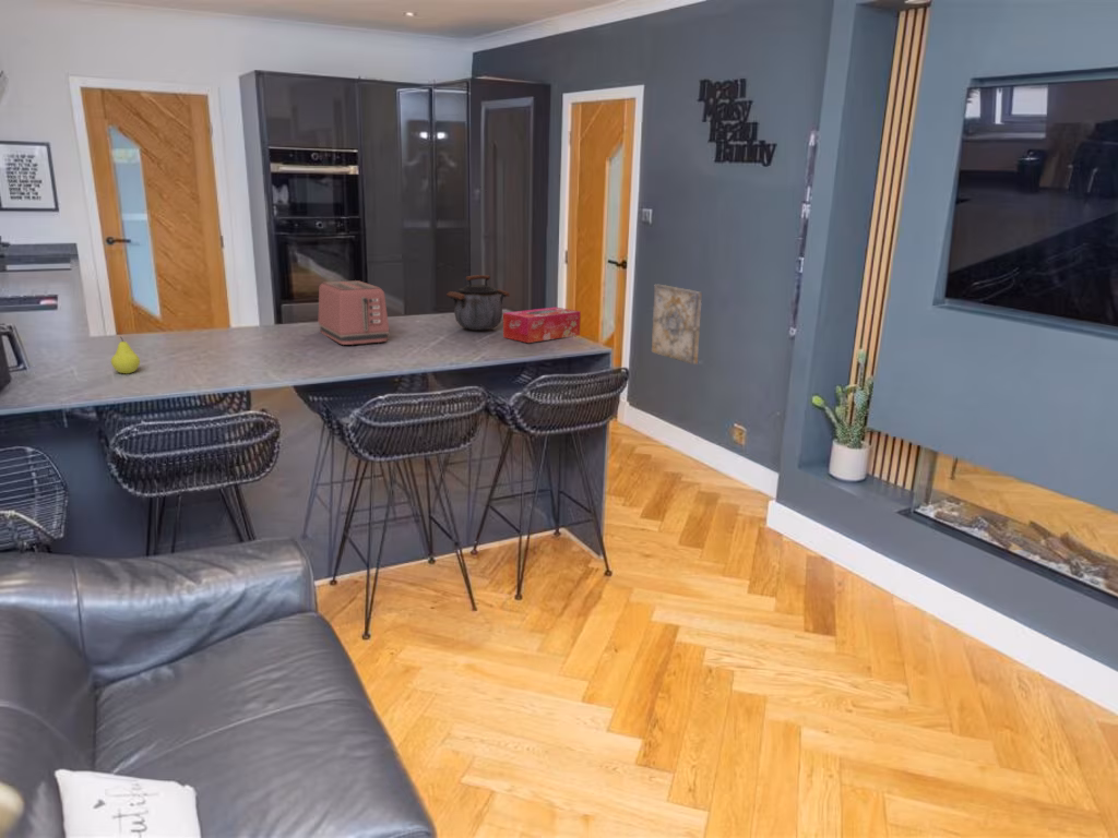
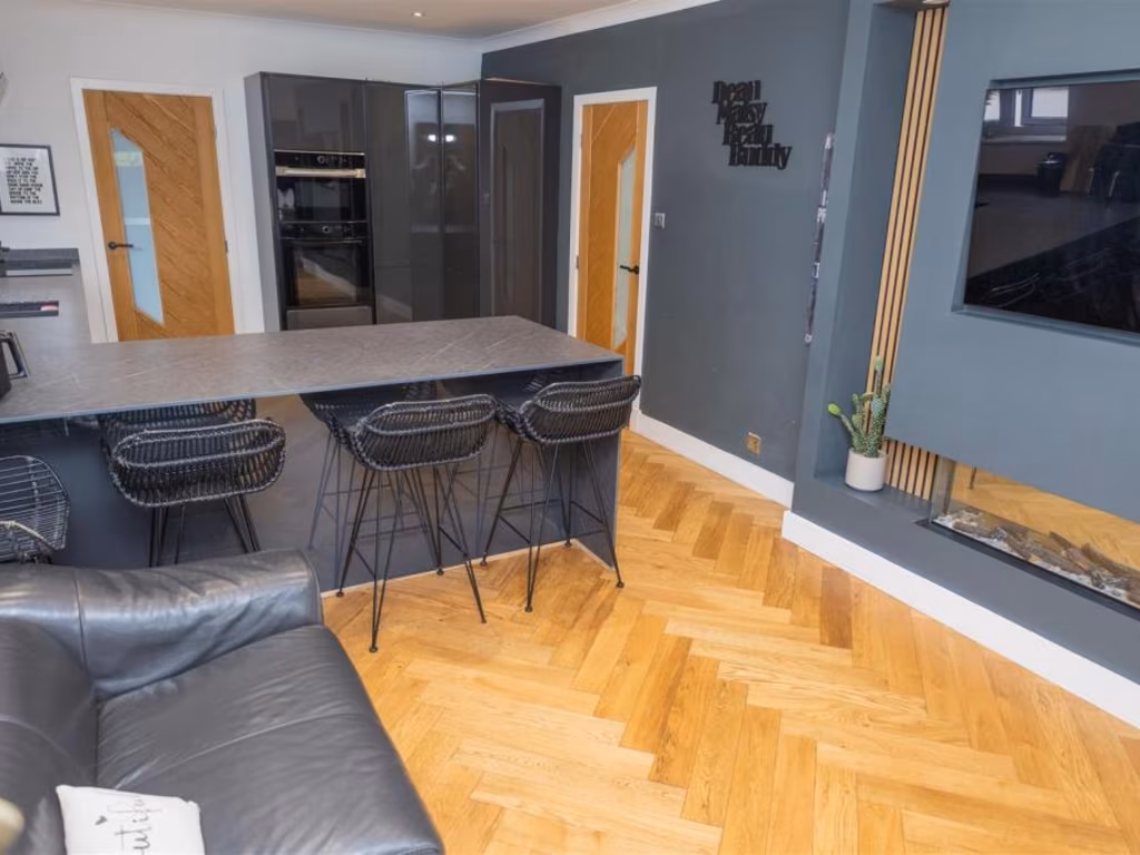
- fruit [110,335,141,375]
- wall art [650,284,703,366]
- kettle [445,274,511,331]
- toaster [318,279,390,346]
- tissue box [502,307,582,344]
